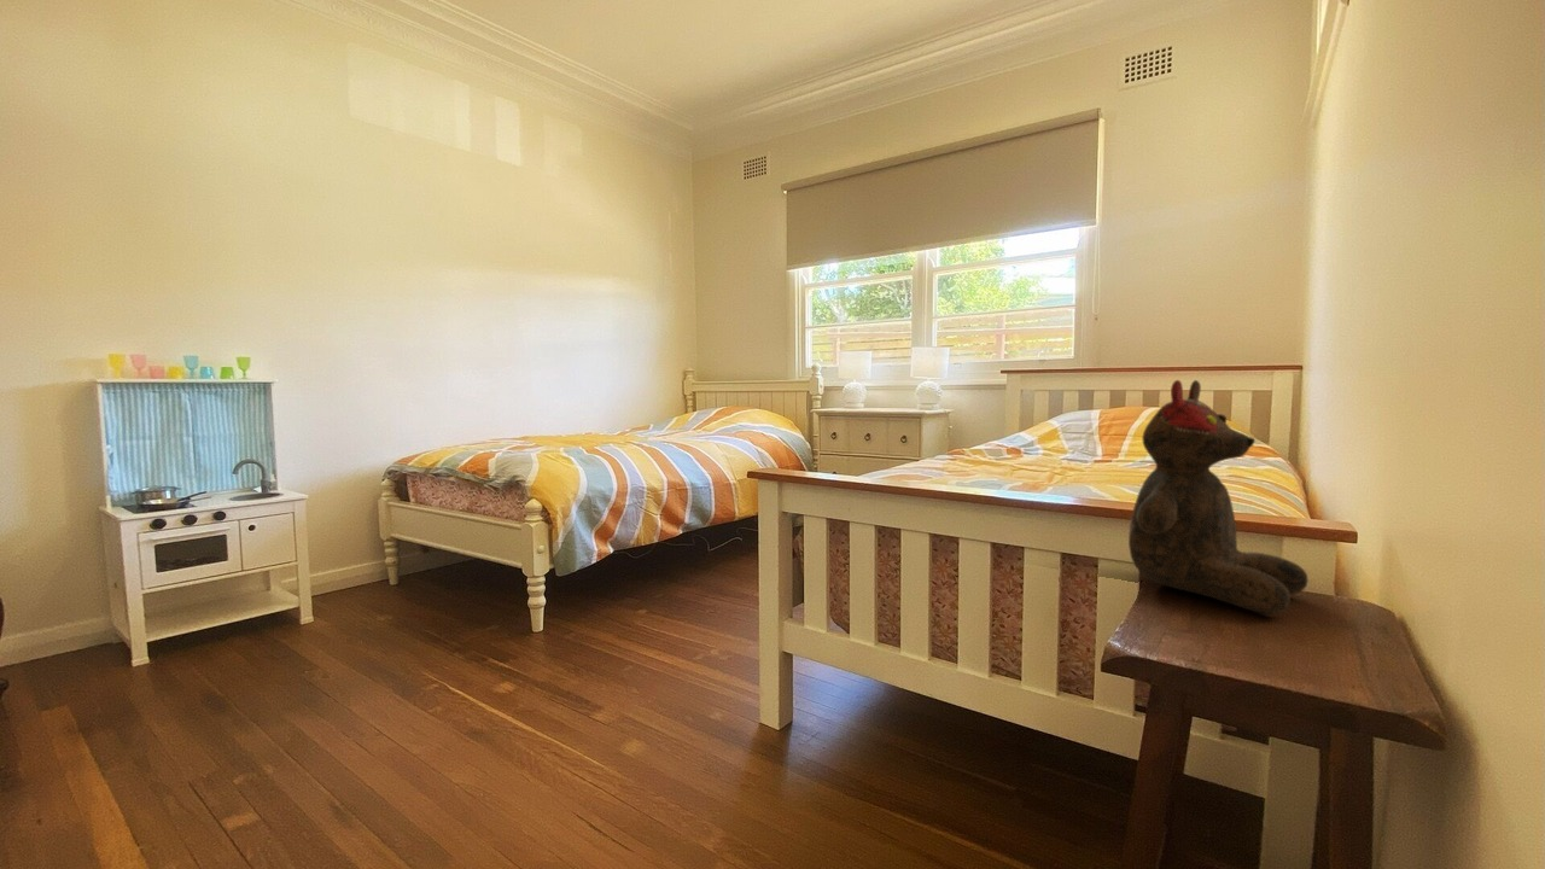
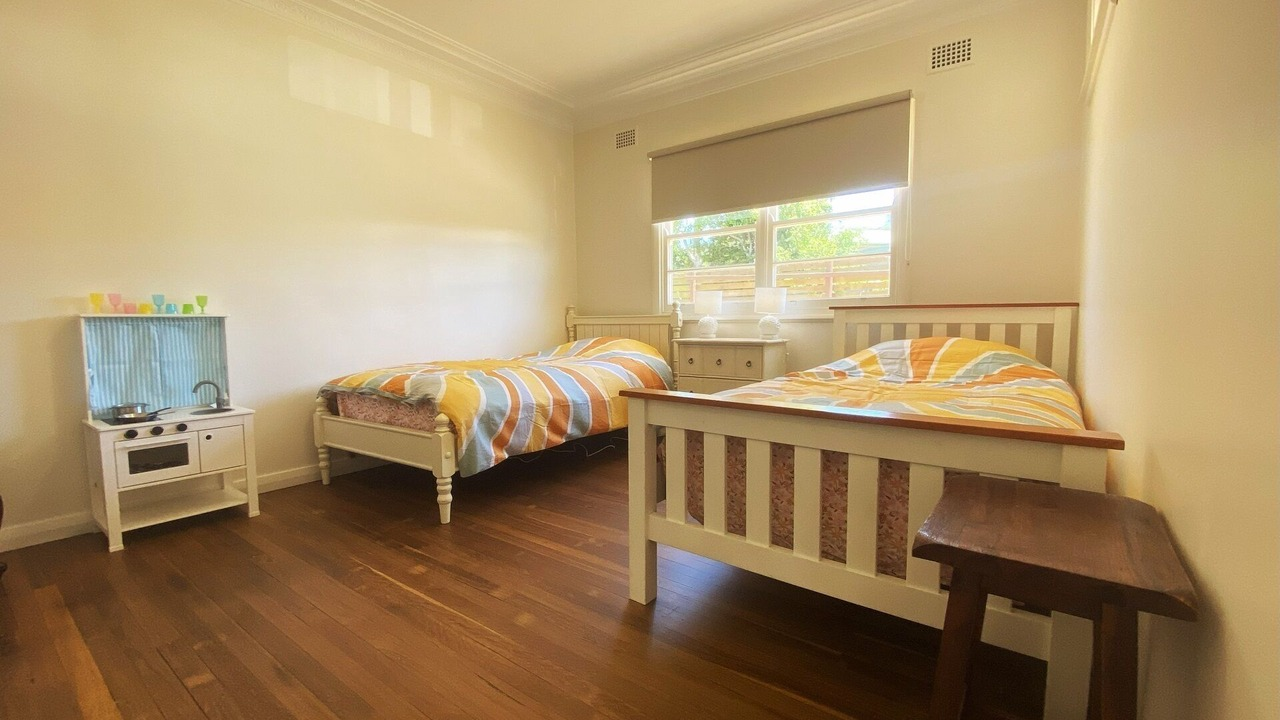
- teddy bear [1127,379,1310,616]
